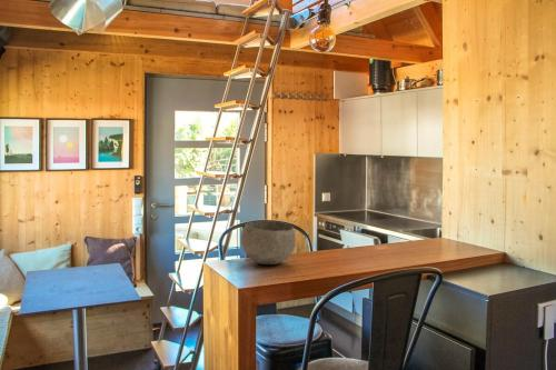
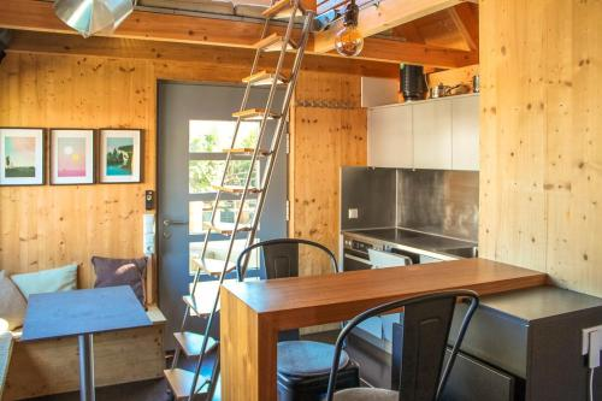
- bowl [240,220,297,266]
